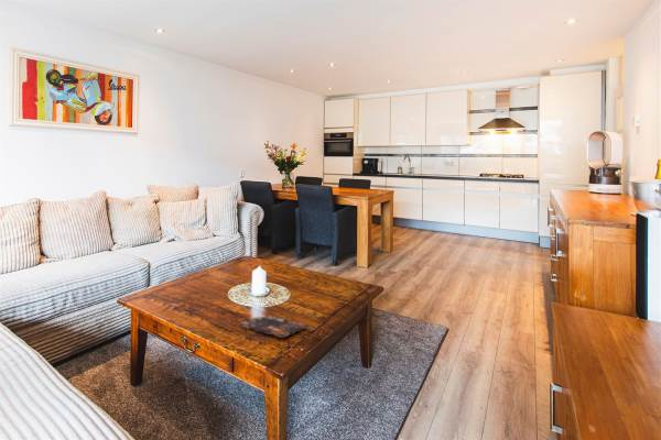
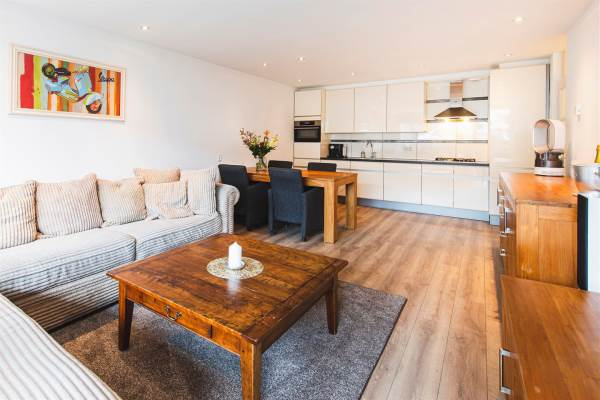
- book [239,316,308,339]
